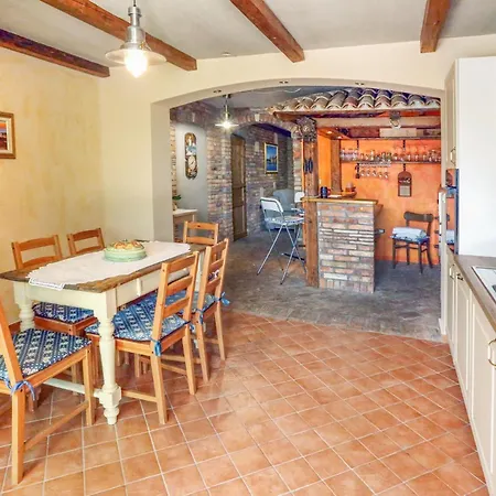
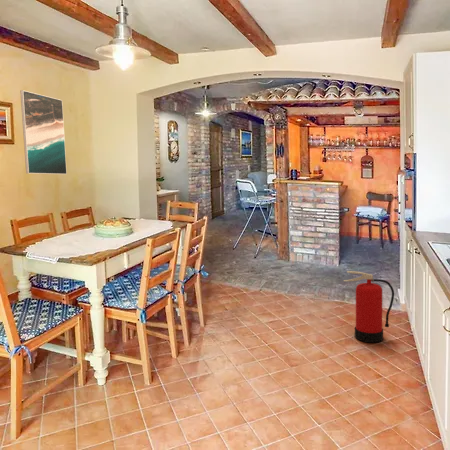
+ fire extinguisher [343,270,395,343]
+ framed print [19,89,68,175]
